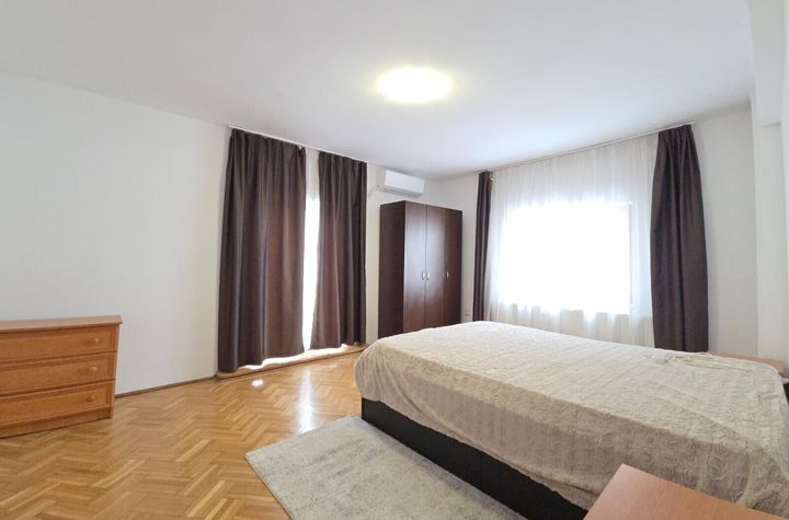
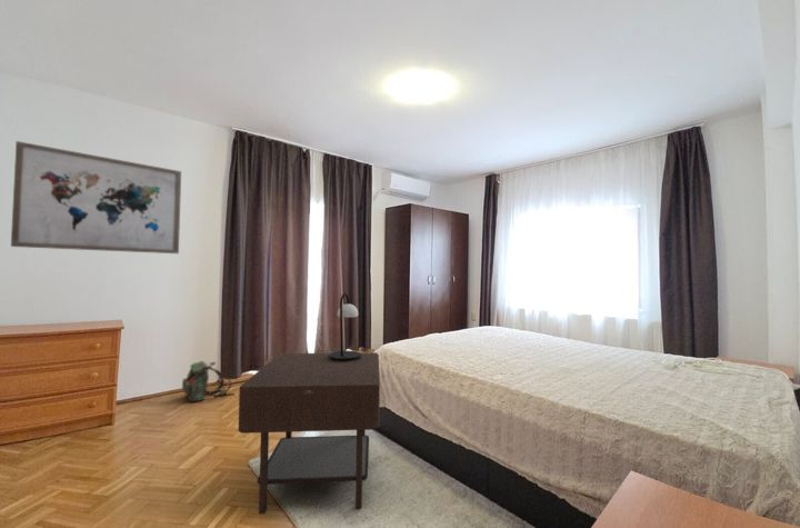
+ table lamp [329,292,361,361]
+ wall art [10,140,182,255]
+ backpack [181,360,236,402]
+ side table [238,351,381,515]
